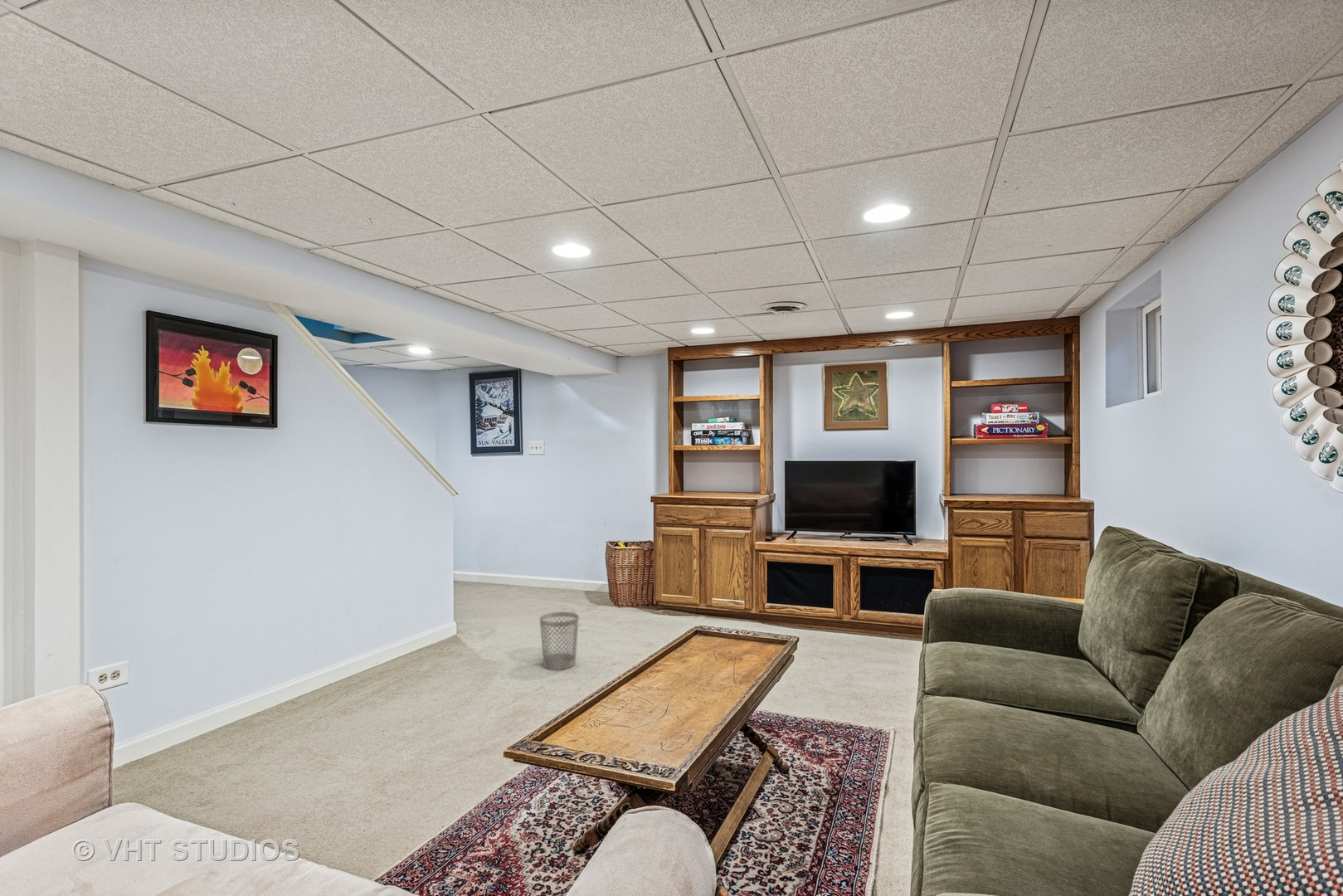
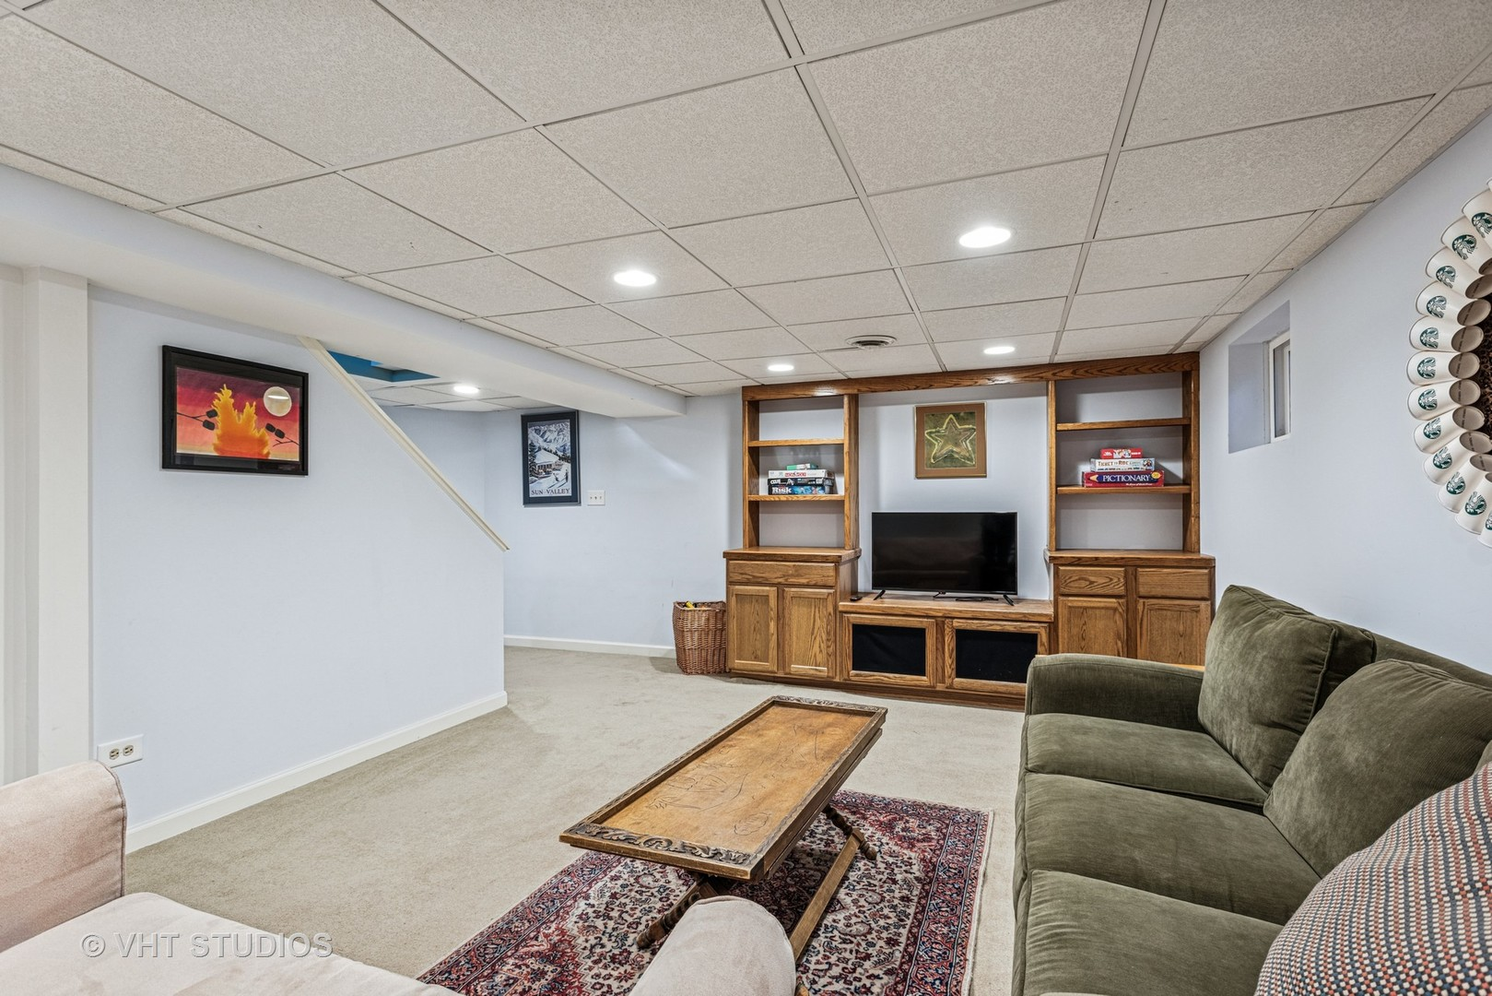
- wastebasket [539,611,580,670]
